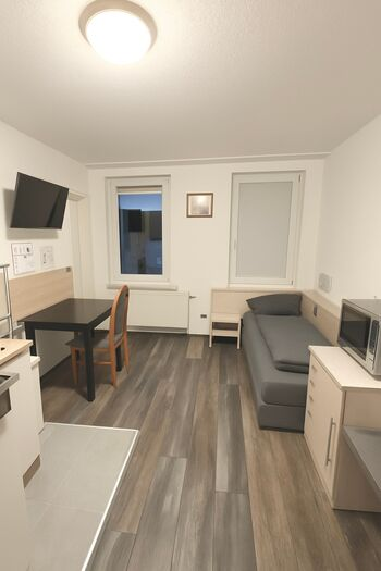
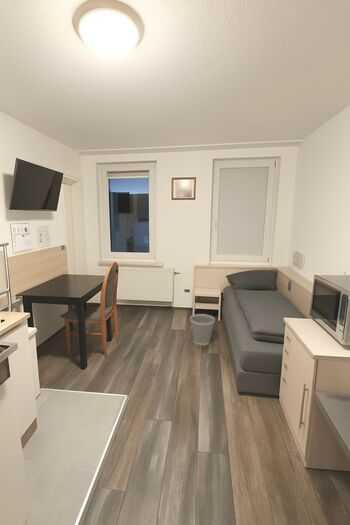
+ wastebasket [189,313,216,346]
